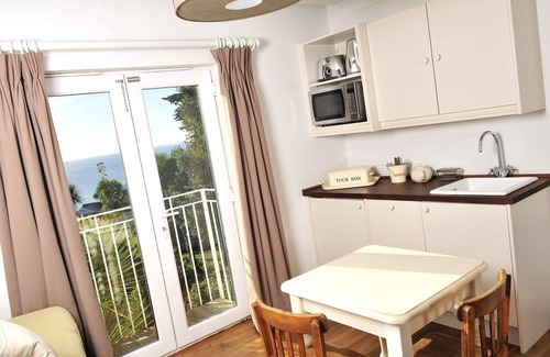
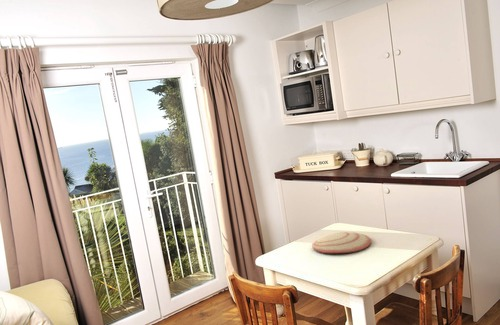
+ plate [311,231,372,254]
